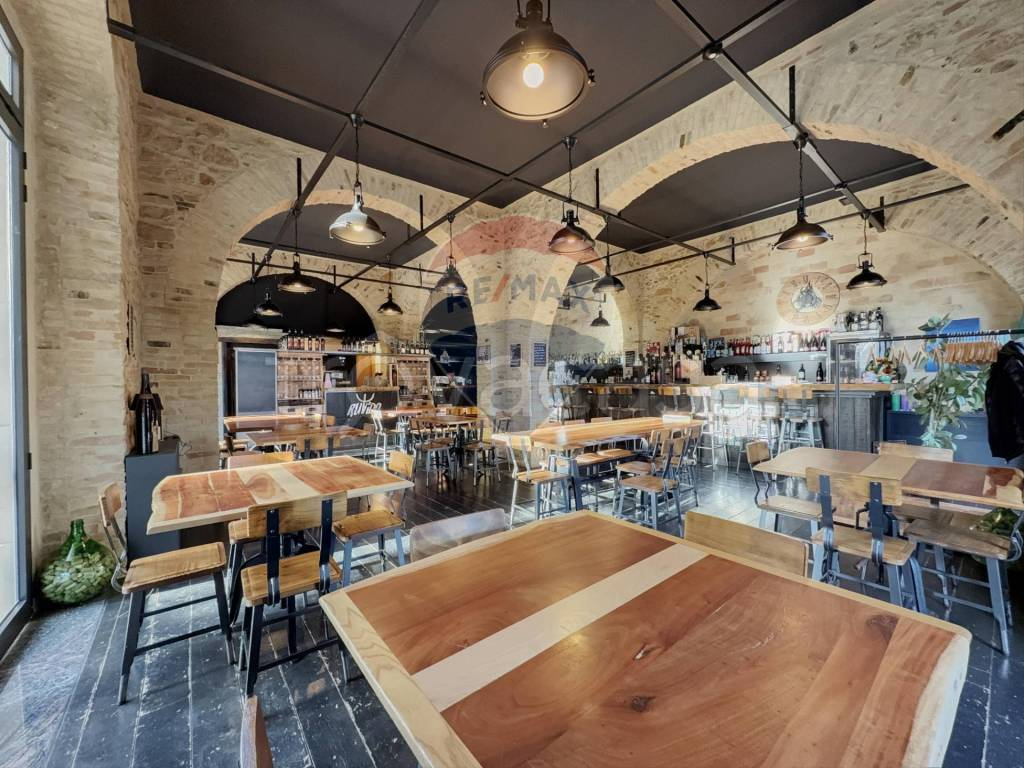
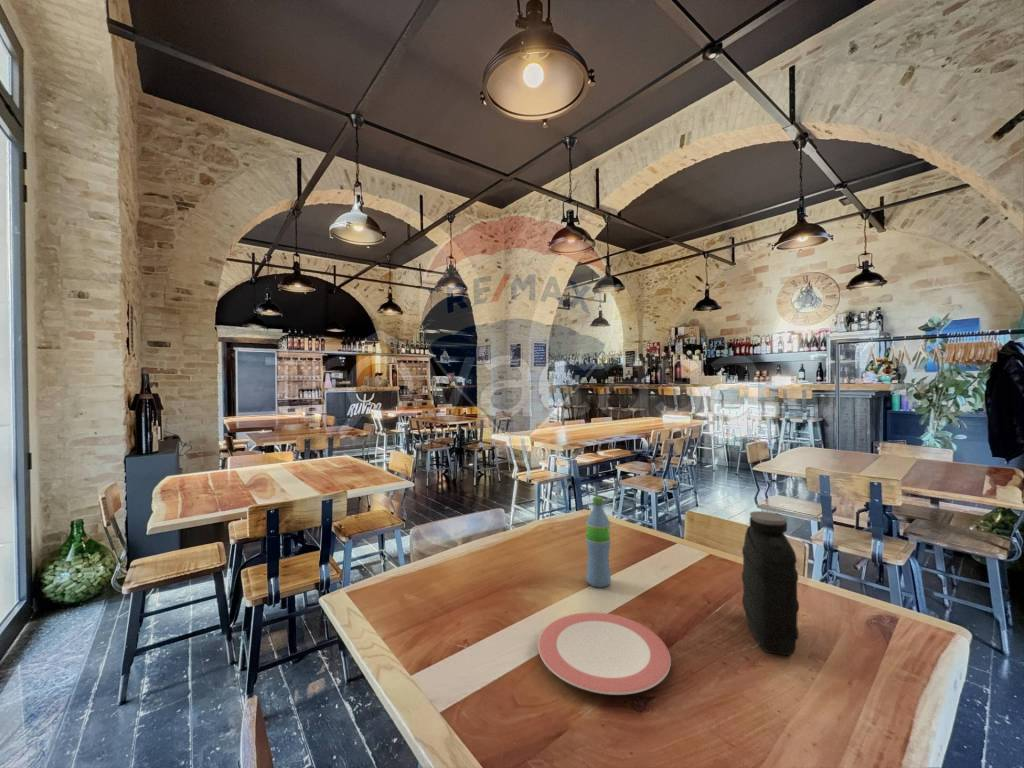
+ water jug [741,510,800,656]
+ plate [537,611,672,696]
+ water bottle [585,496,612,589]
